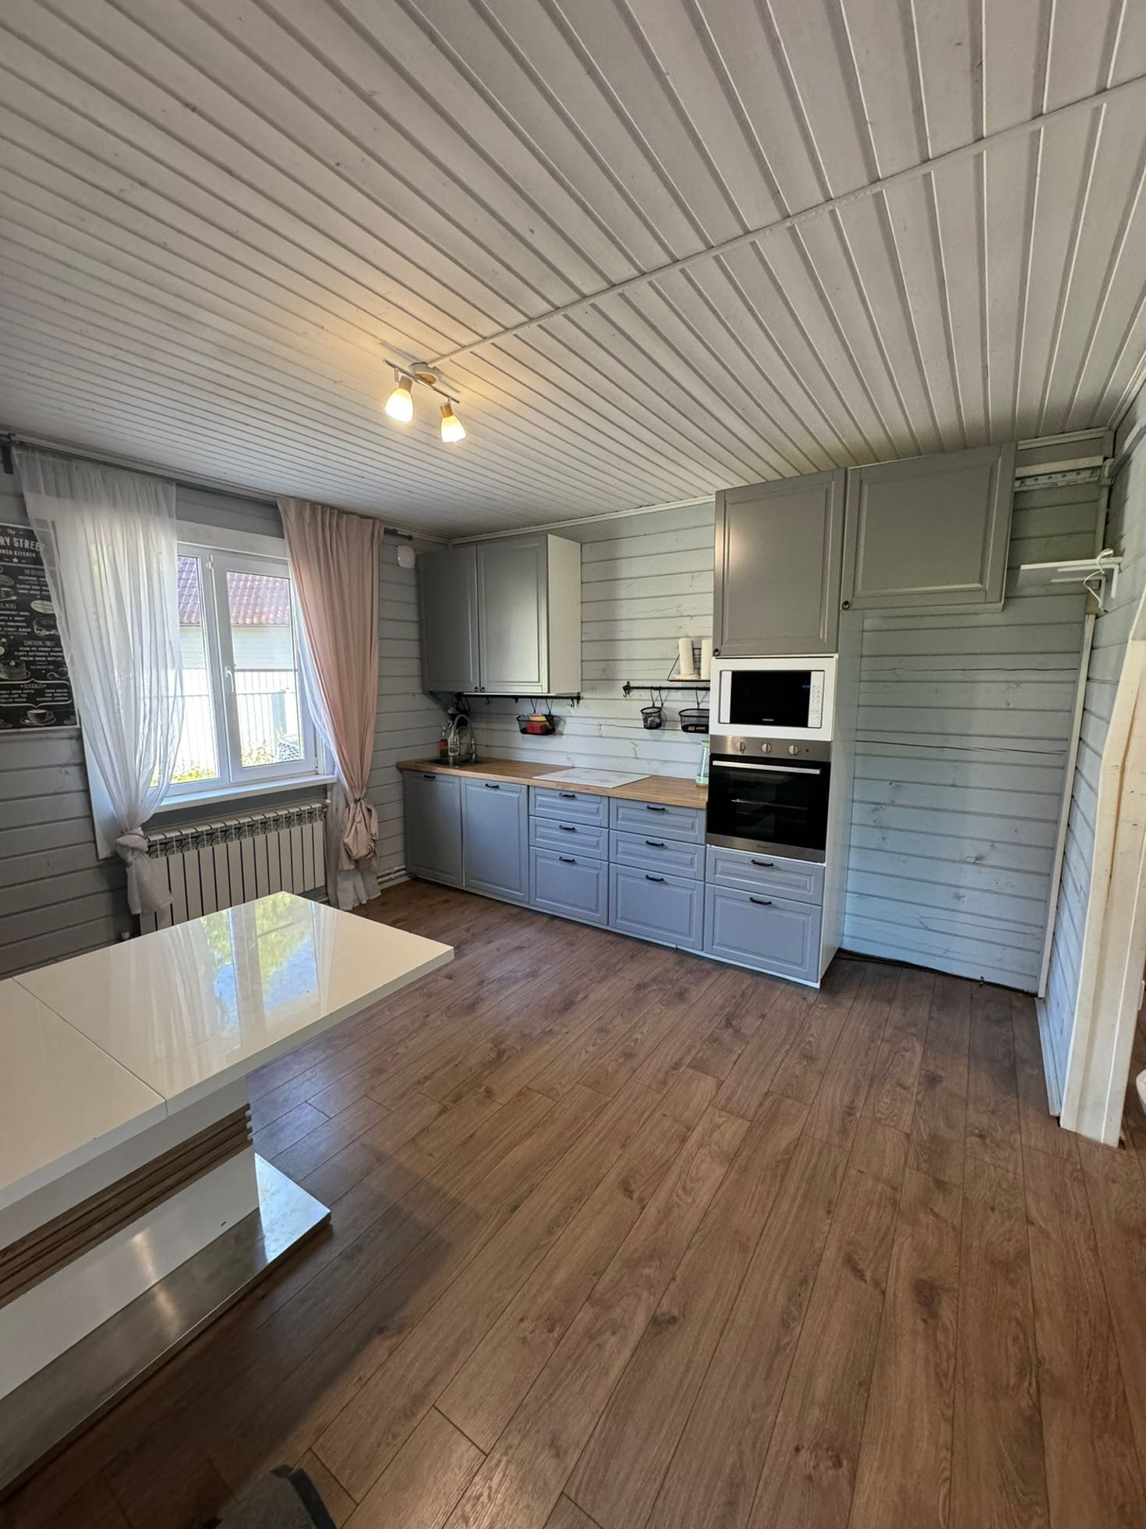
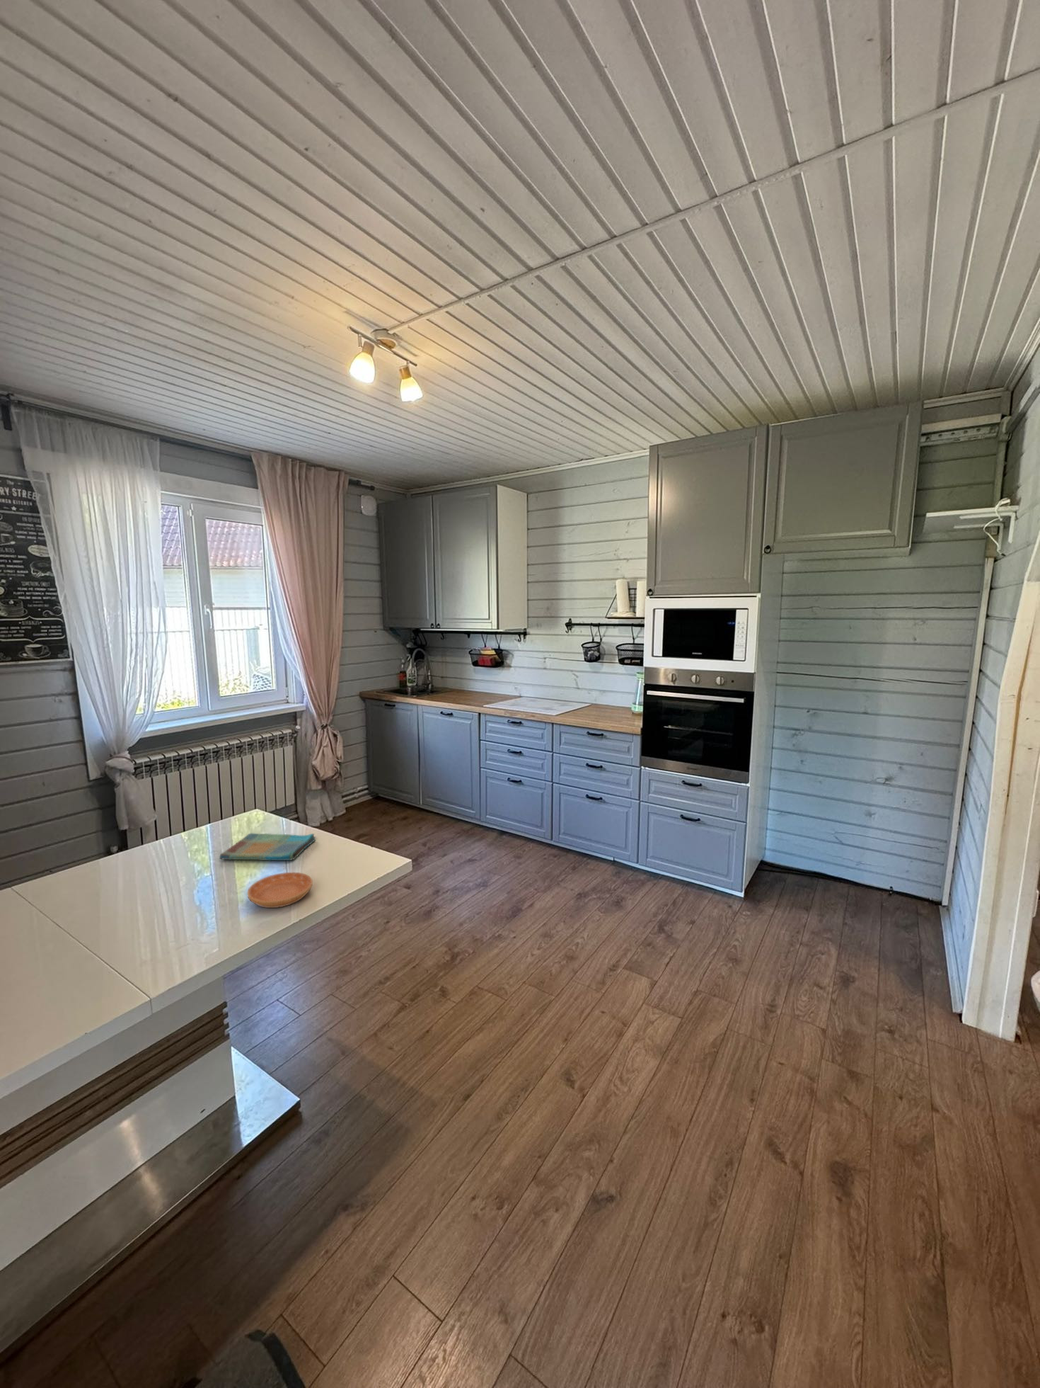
+ dish towel [218,833,317,861]
+ saucer [247,872,314,908]
